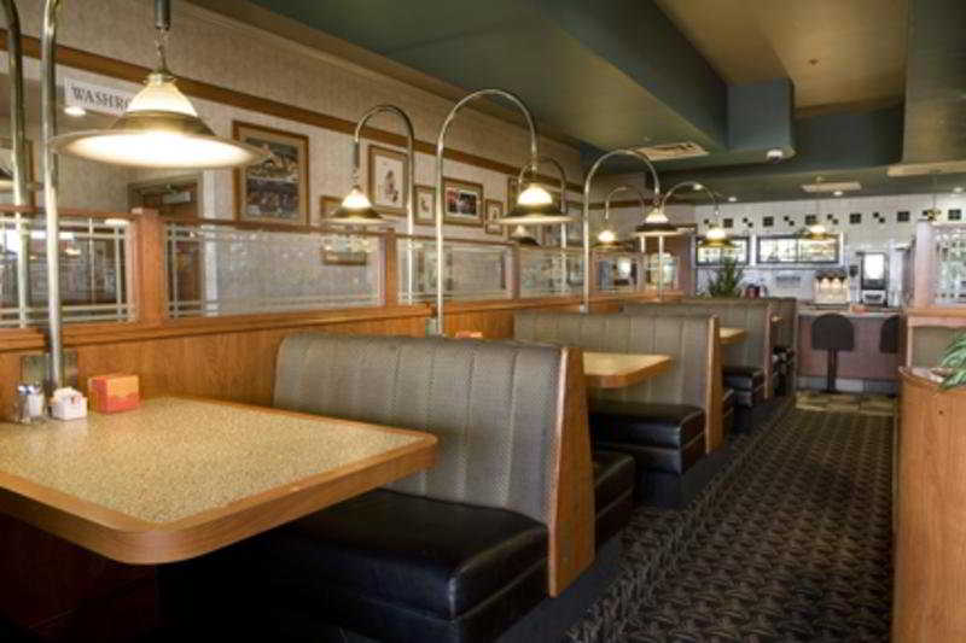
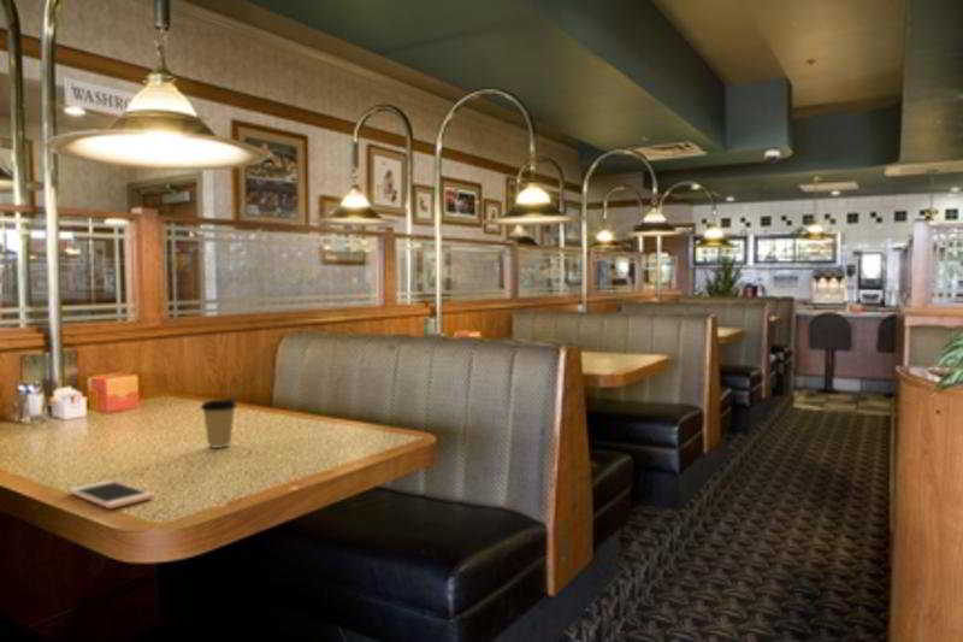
+ coffee cup [200,396,238,449]
+ cell phone [66,479,154,510]
